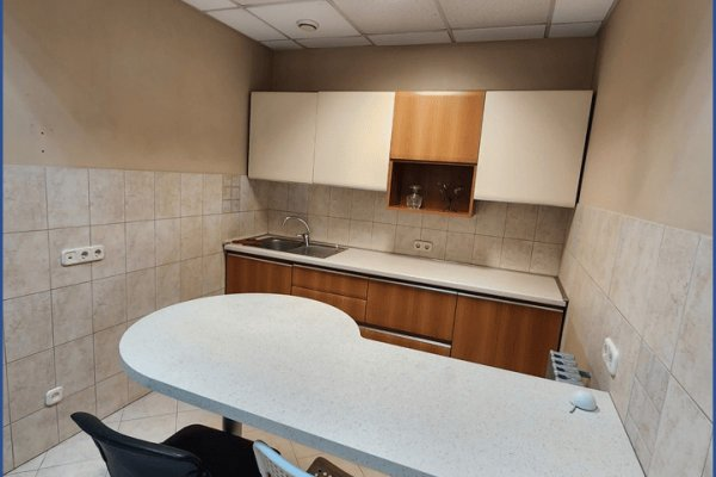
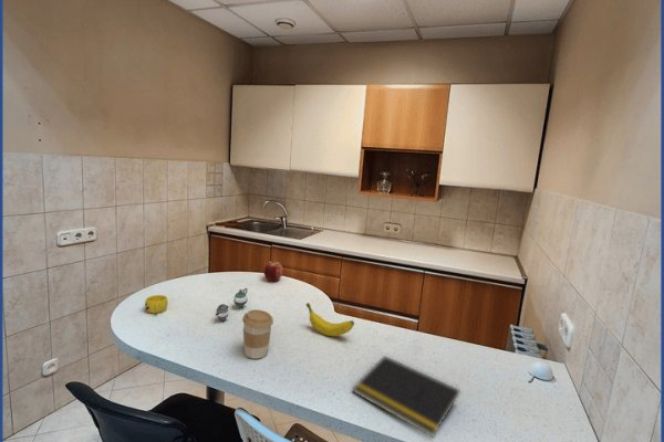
+ cup [144,294,169,314]
+ banana [305,302,355,337]
+ teapot [215,287,249,322]
+ apple [262,260,284,283]
+ coffee cup [241,308,274,359]
+ notepad [352,355,460,438]
